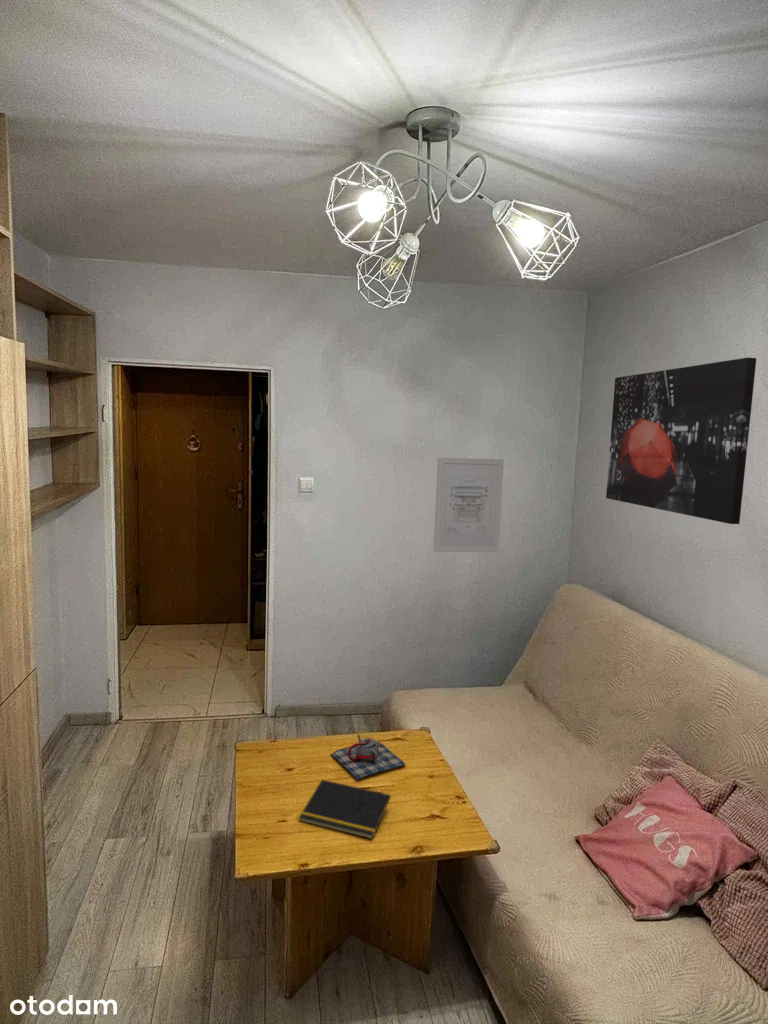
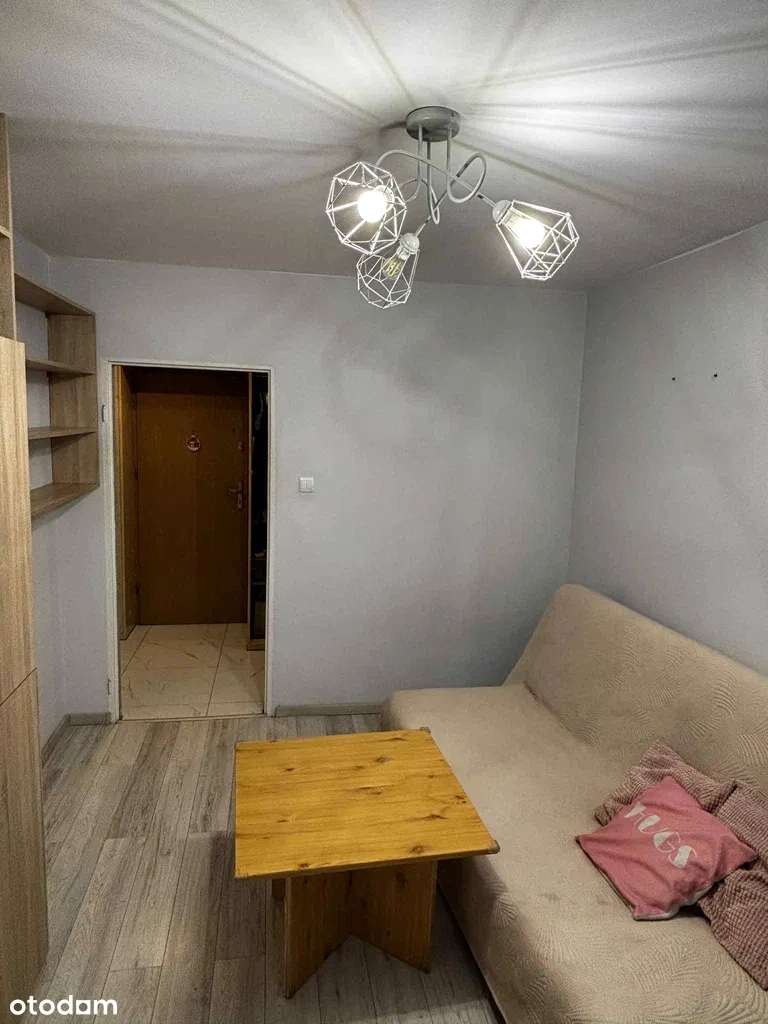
- notepad [298,779,392,840]
- wall art [433,457,505,553]
- wall art [605,357,757,525]
- teapot [329,731,407,781]
